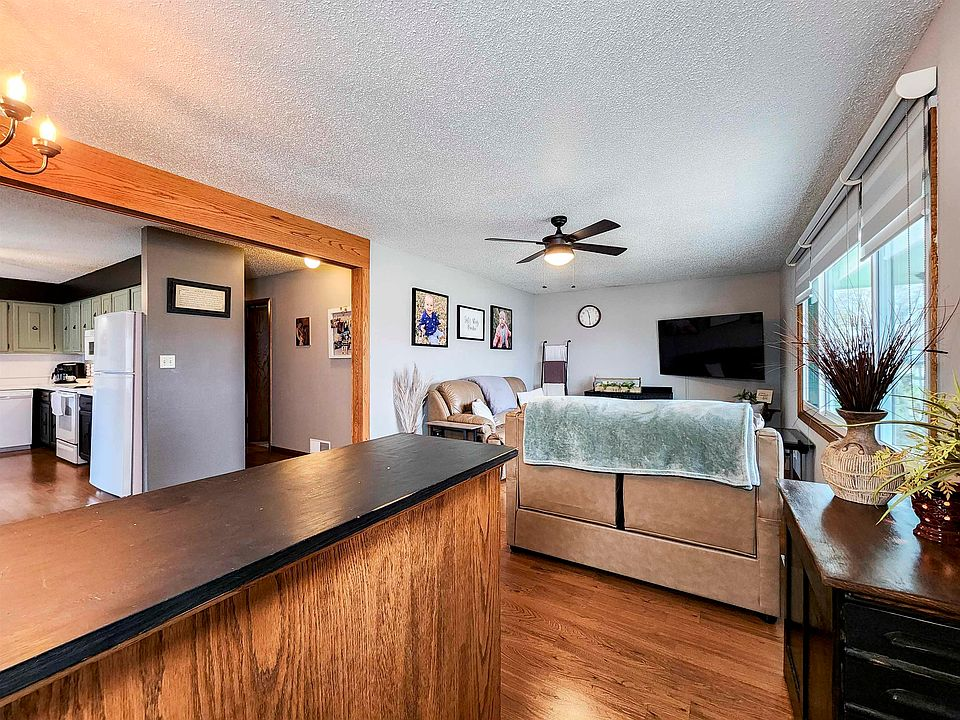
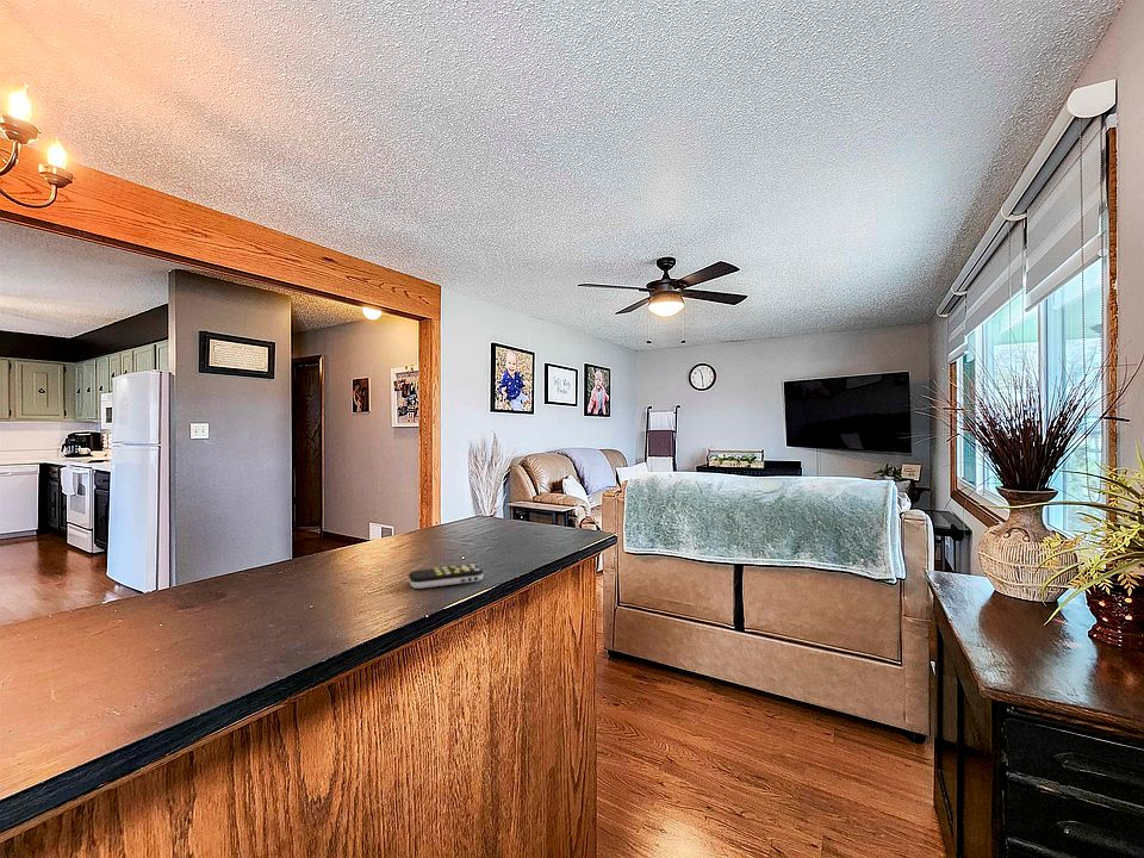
+ remote control [408,562,484,590]
